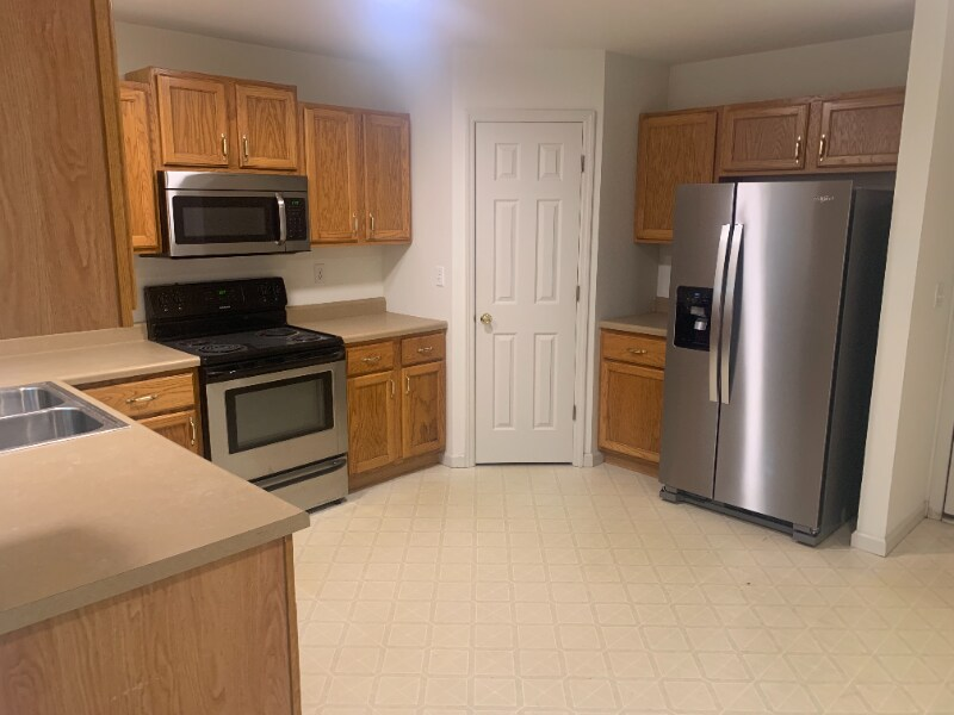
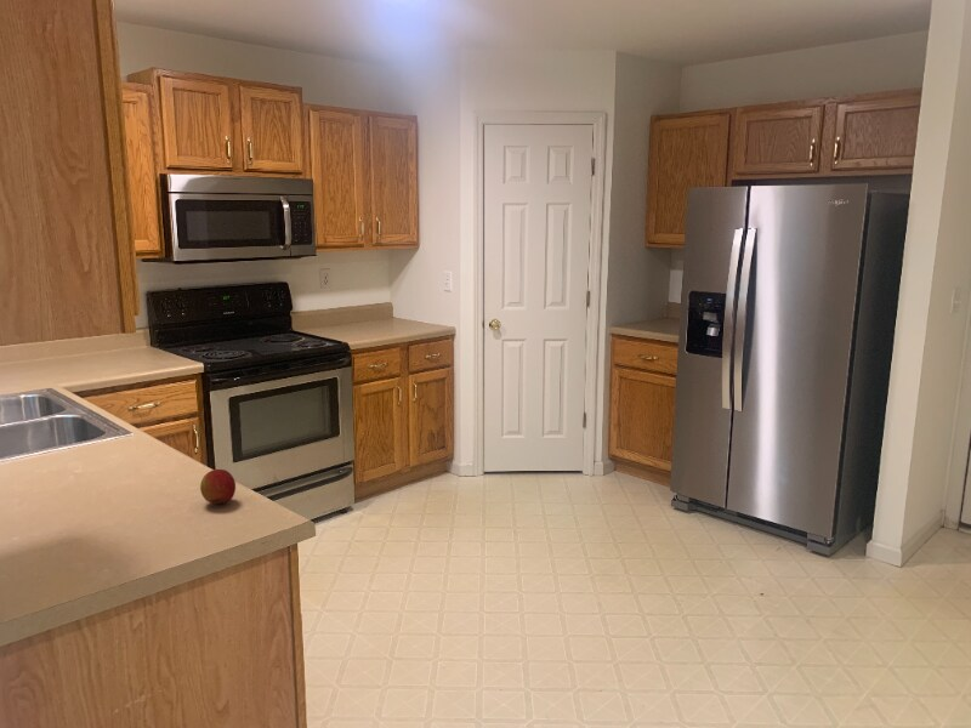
+ apple [199,468,237,505]
